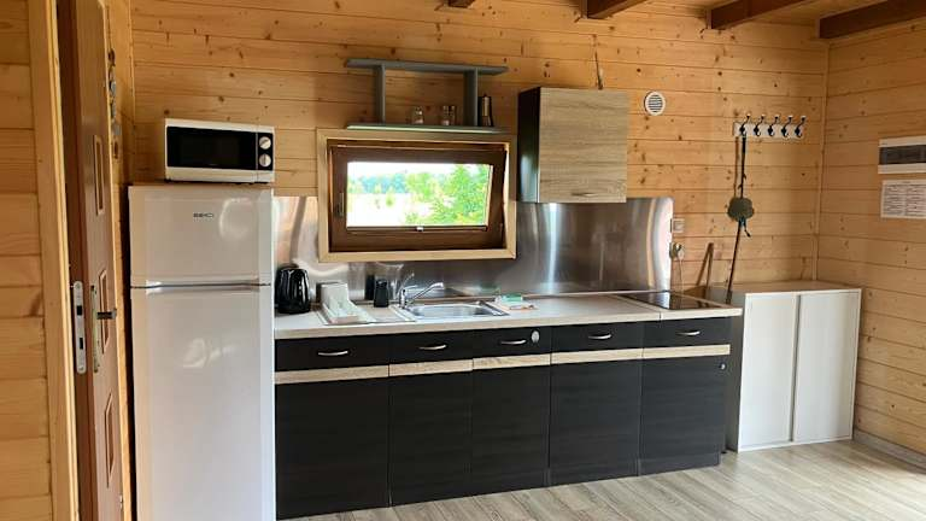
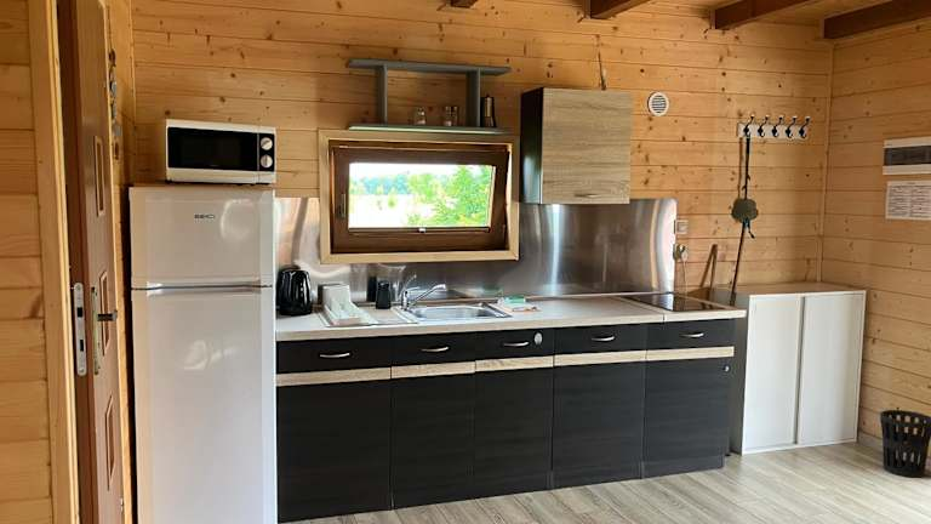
+ wastebasket [879,409,931,478]
